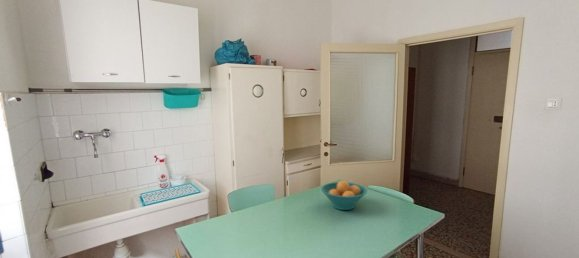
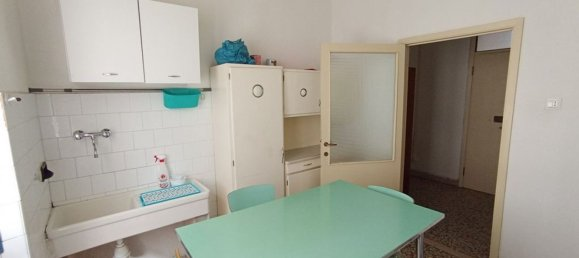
- fruit bowl [320,180,368,211]
